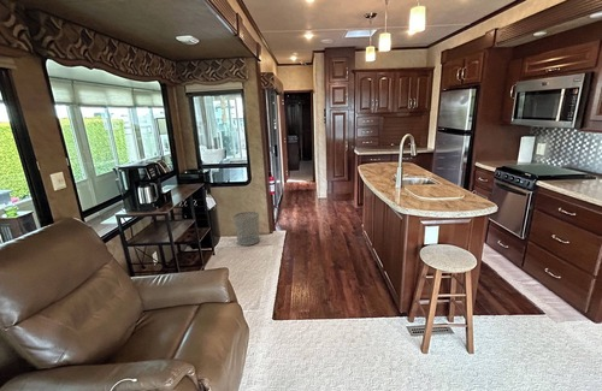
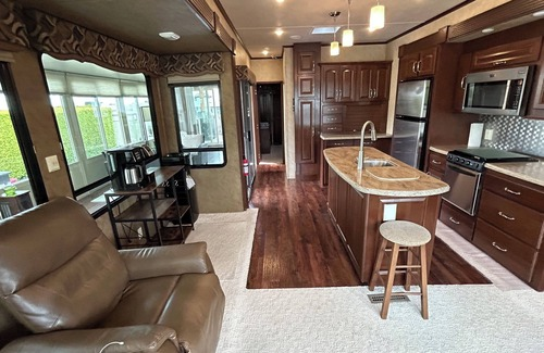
- waste bin [234,211,260,247]
